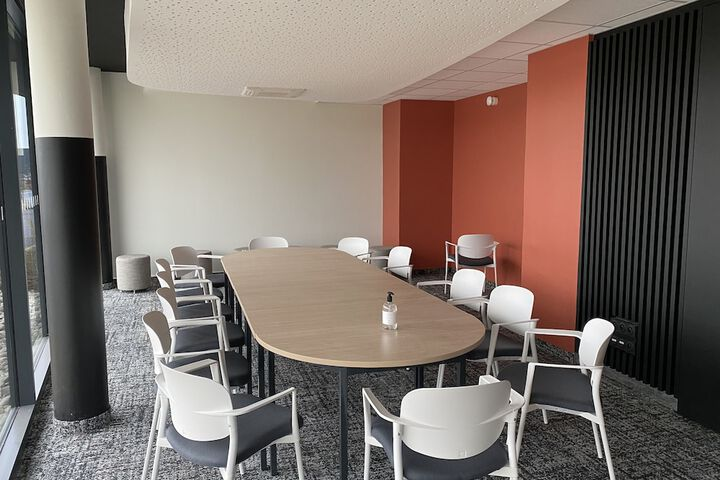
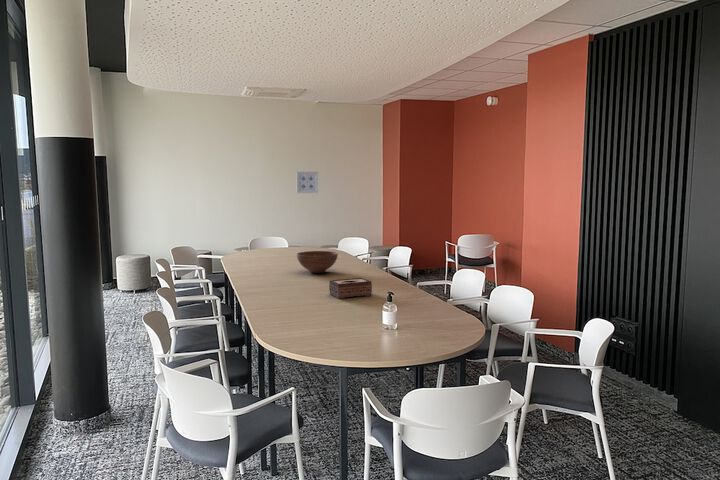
+ fruit bowl [296,250,339,274]
+ wall art [295,171,319,194]
+ tissue box [328,277,373,300]
